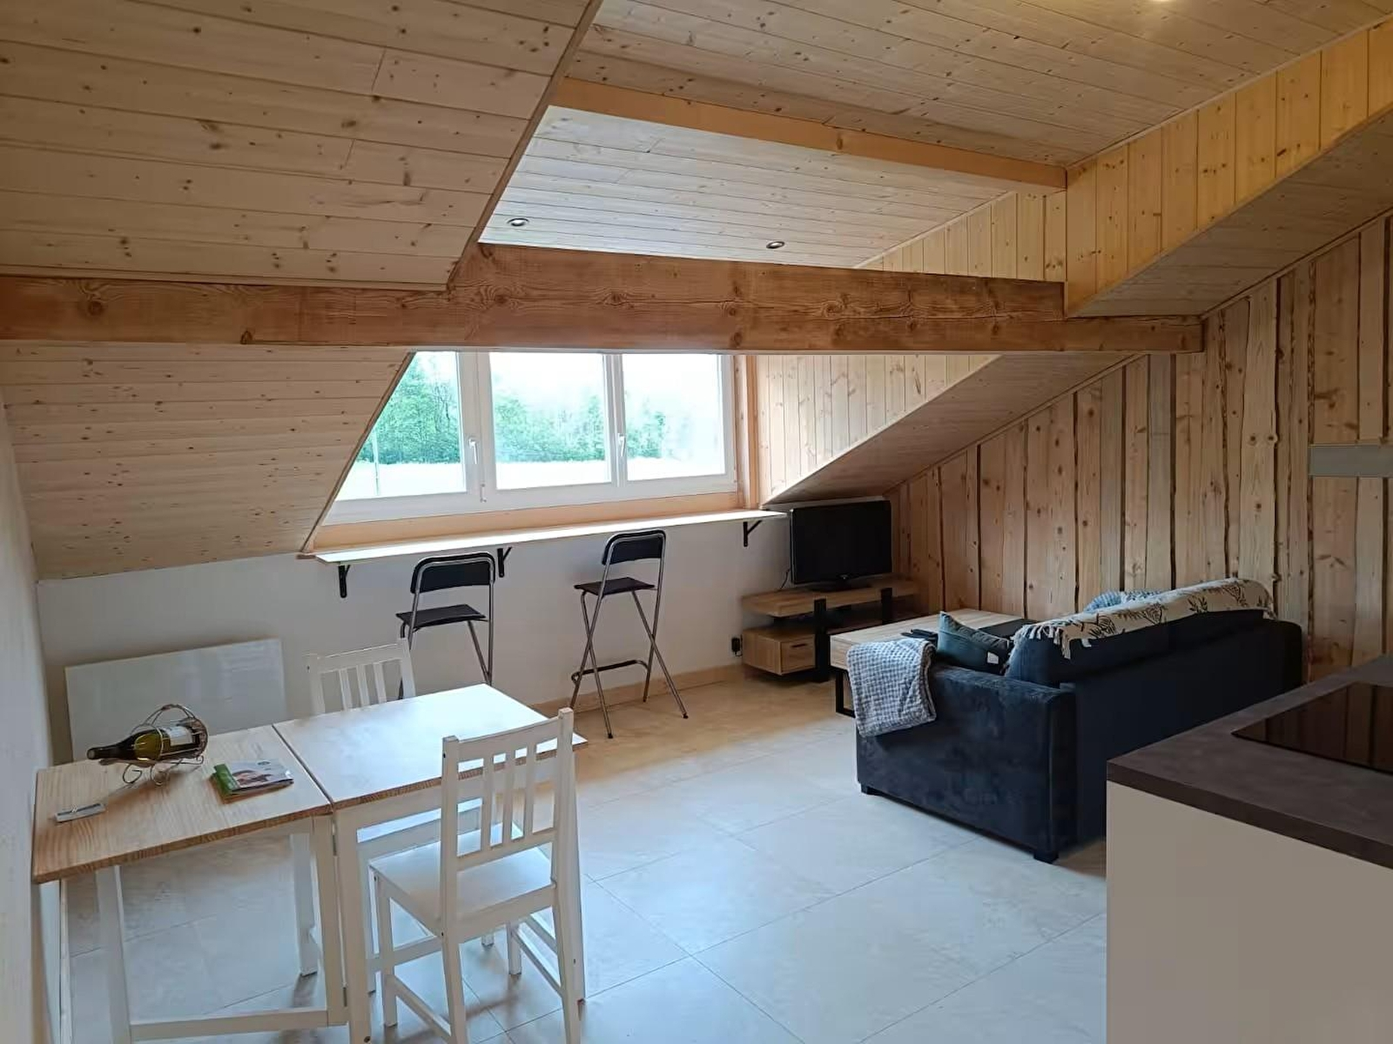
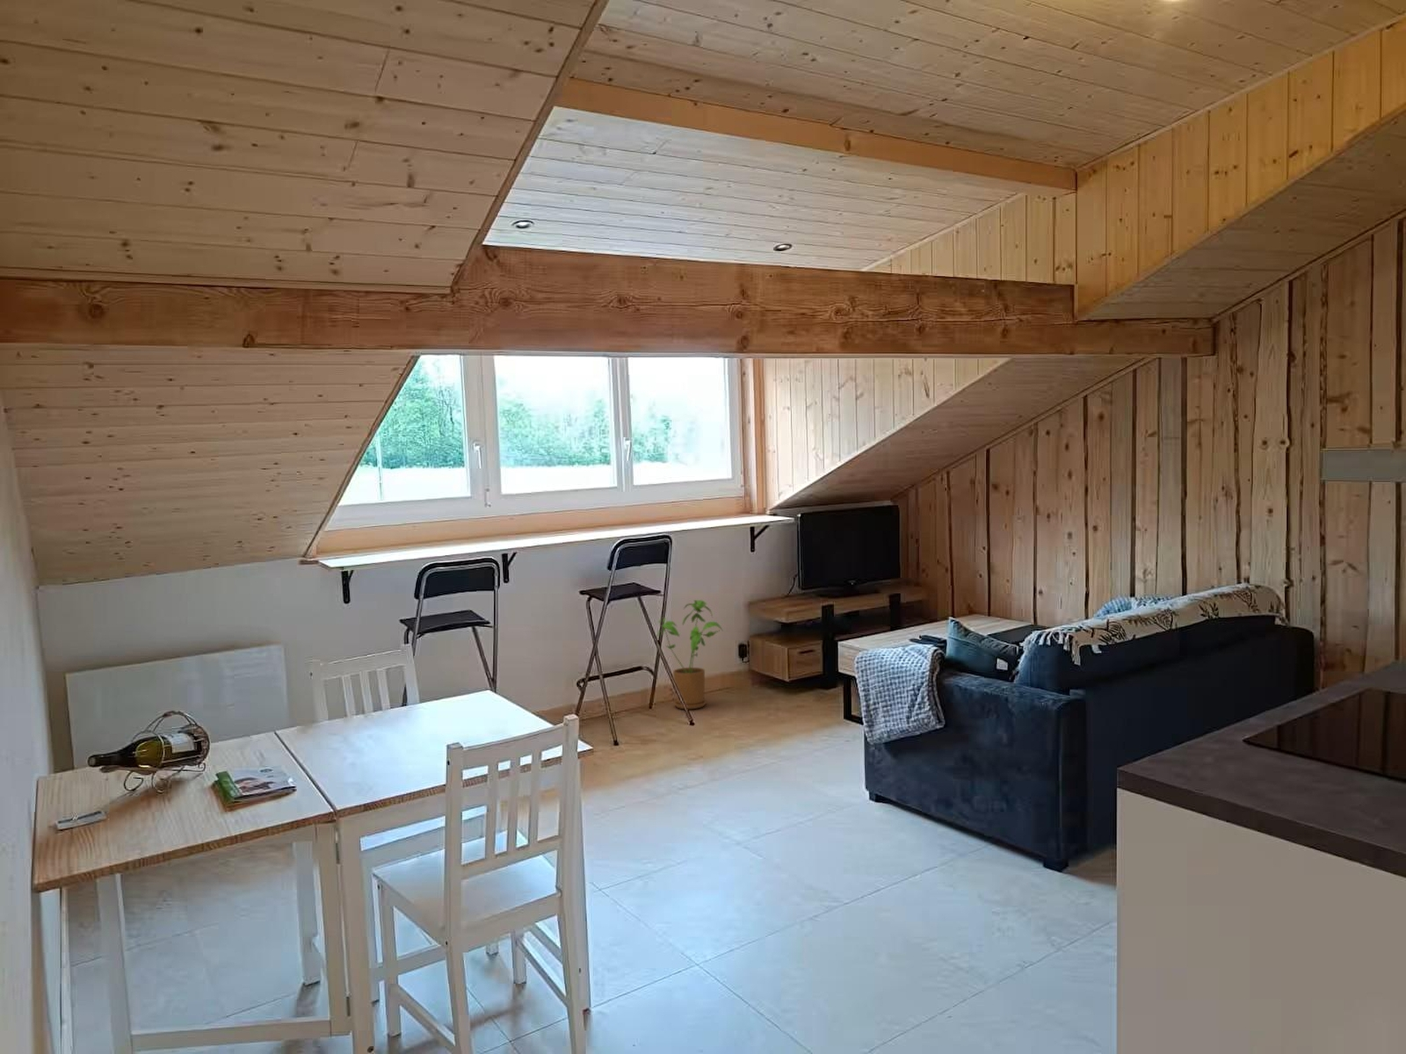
+ house plant [655,599,725,710]
